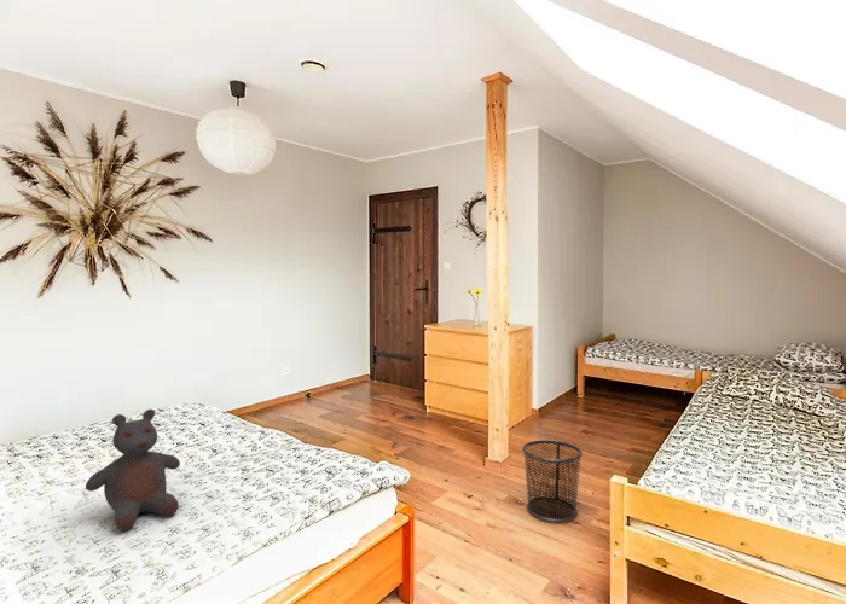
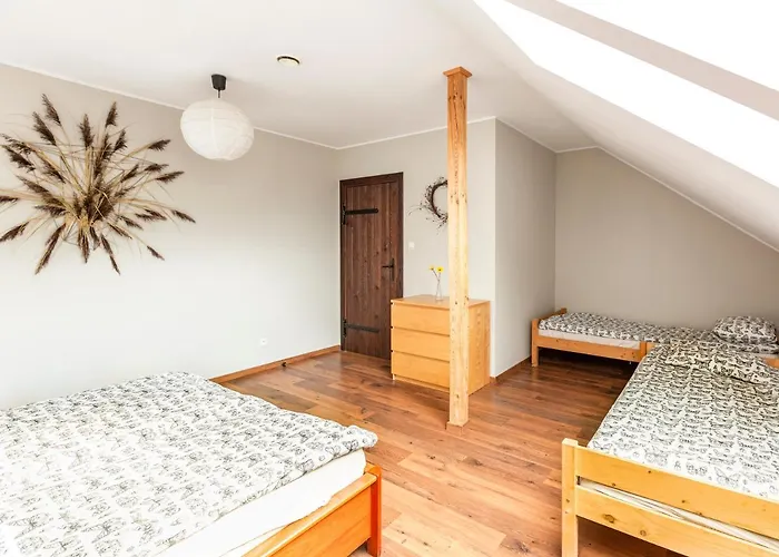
- teddy bear [85,408,181,532]
- waste bin [521,440,584,523]
